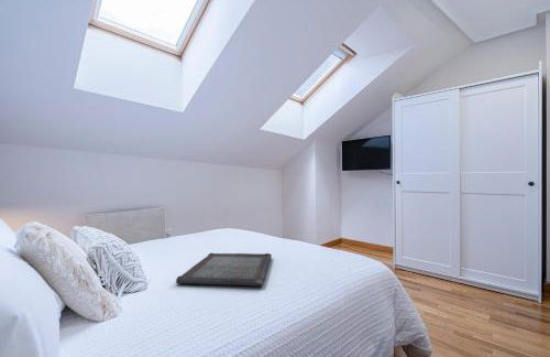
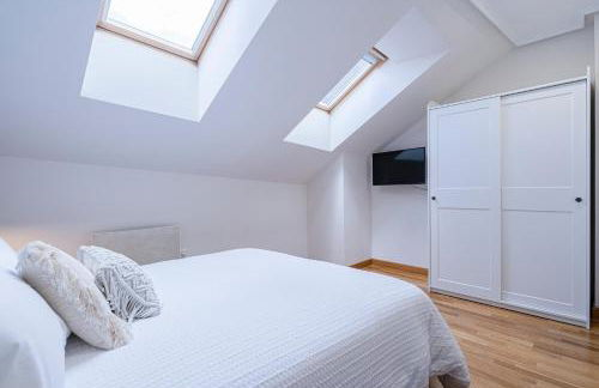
- serving tray [175,252,273,288]
